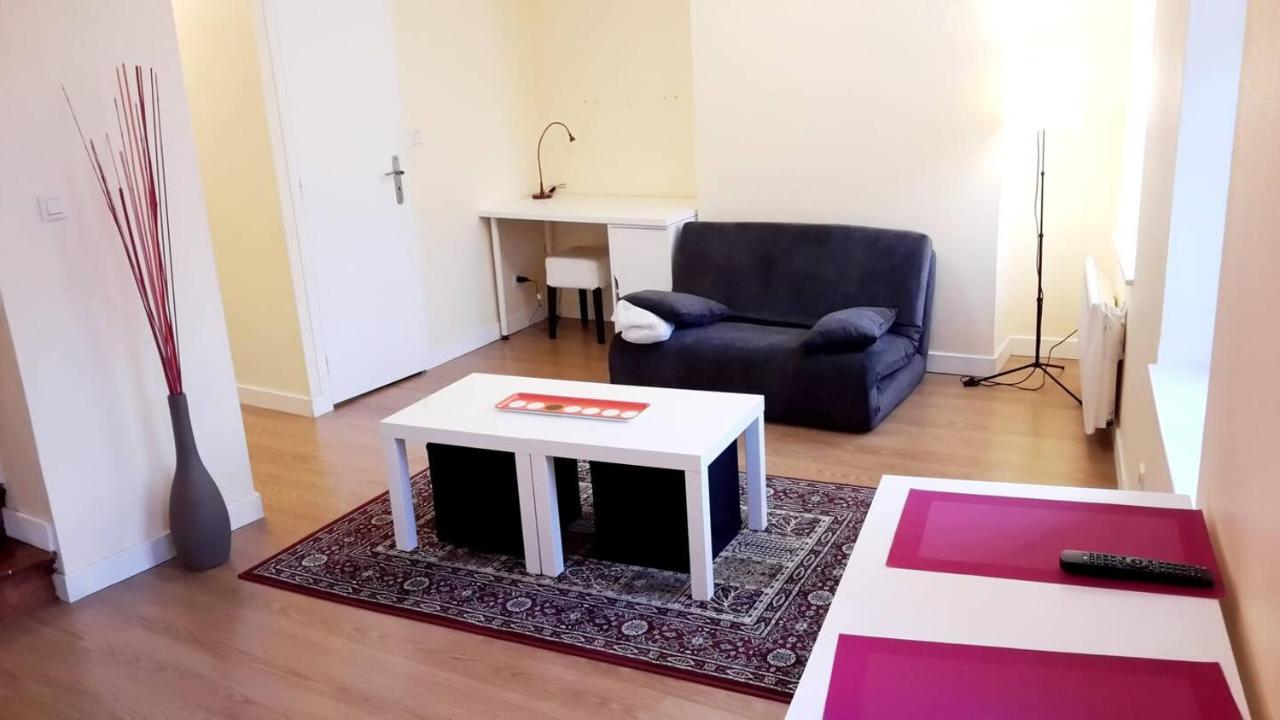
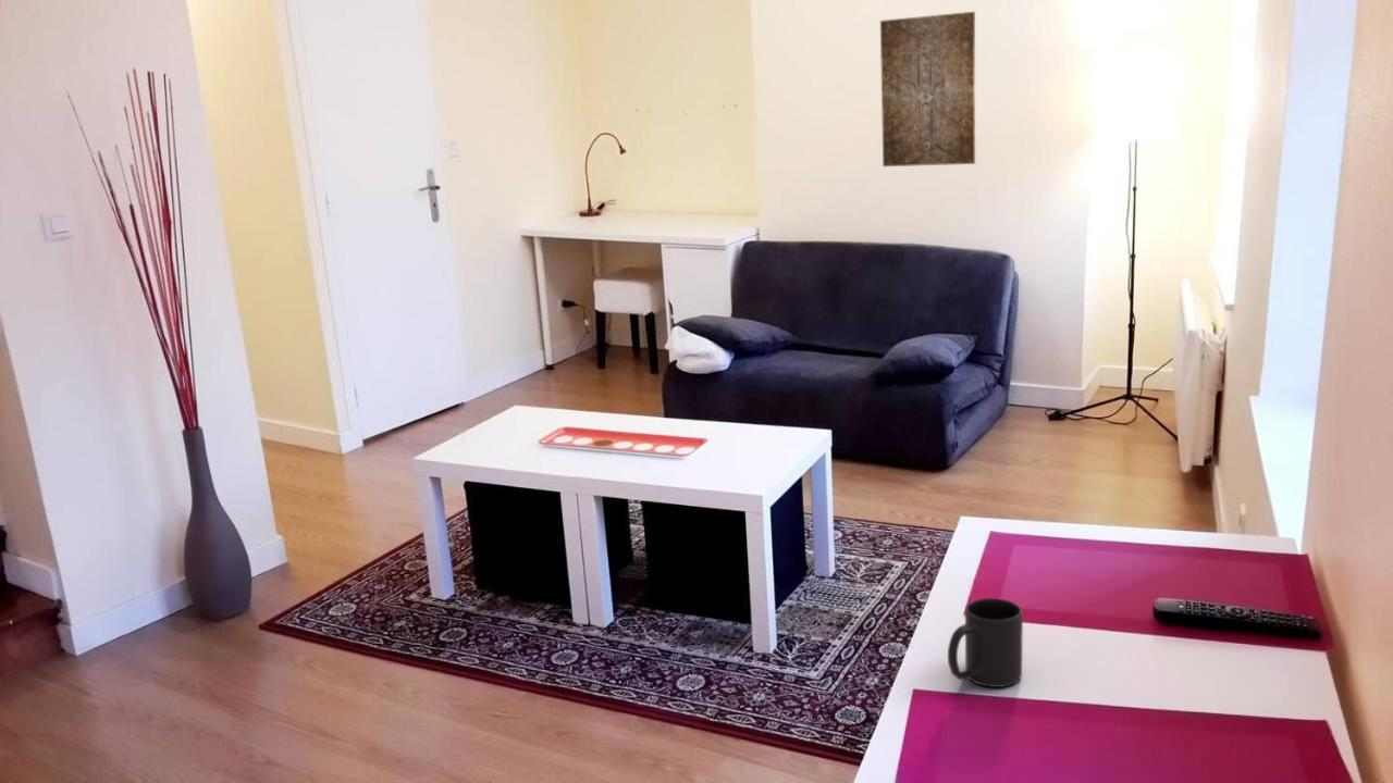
+ mug [947,597,1024,688]
+ wall art [879,11,976,167]
